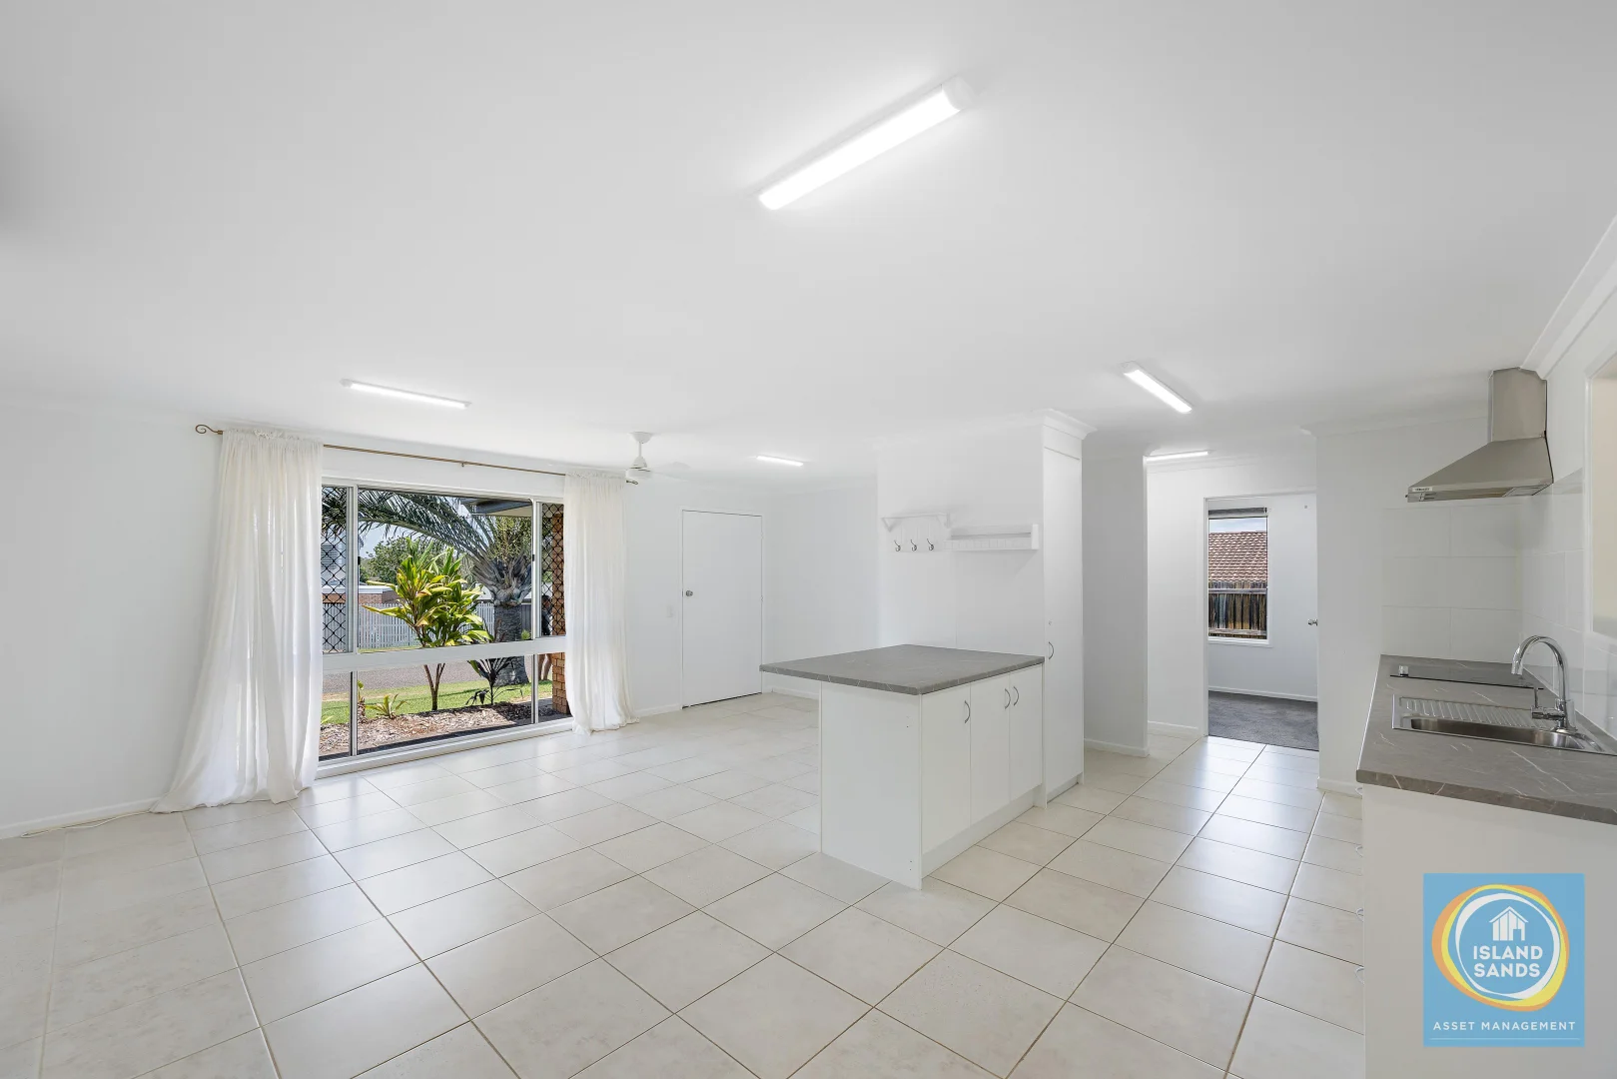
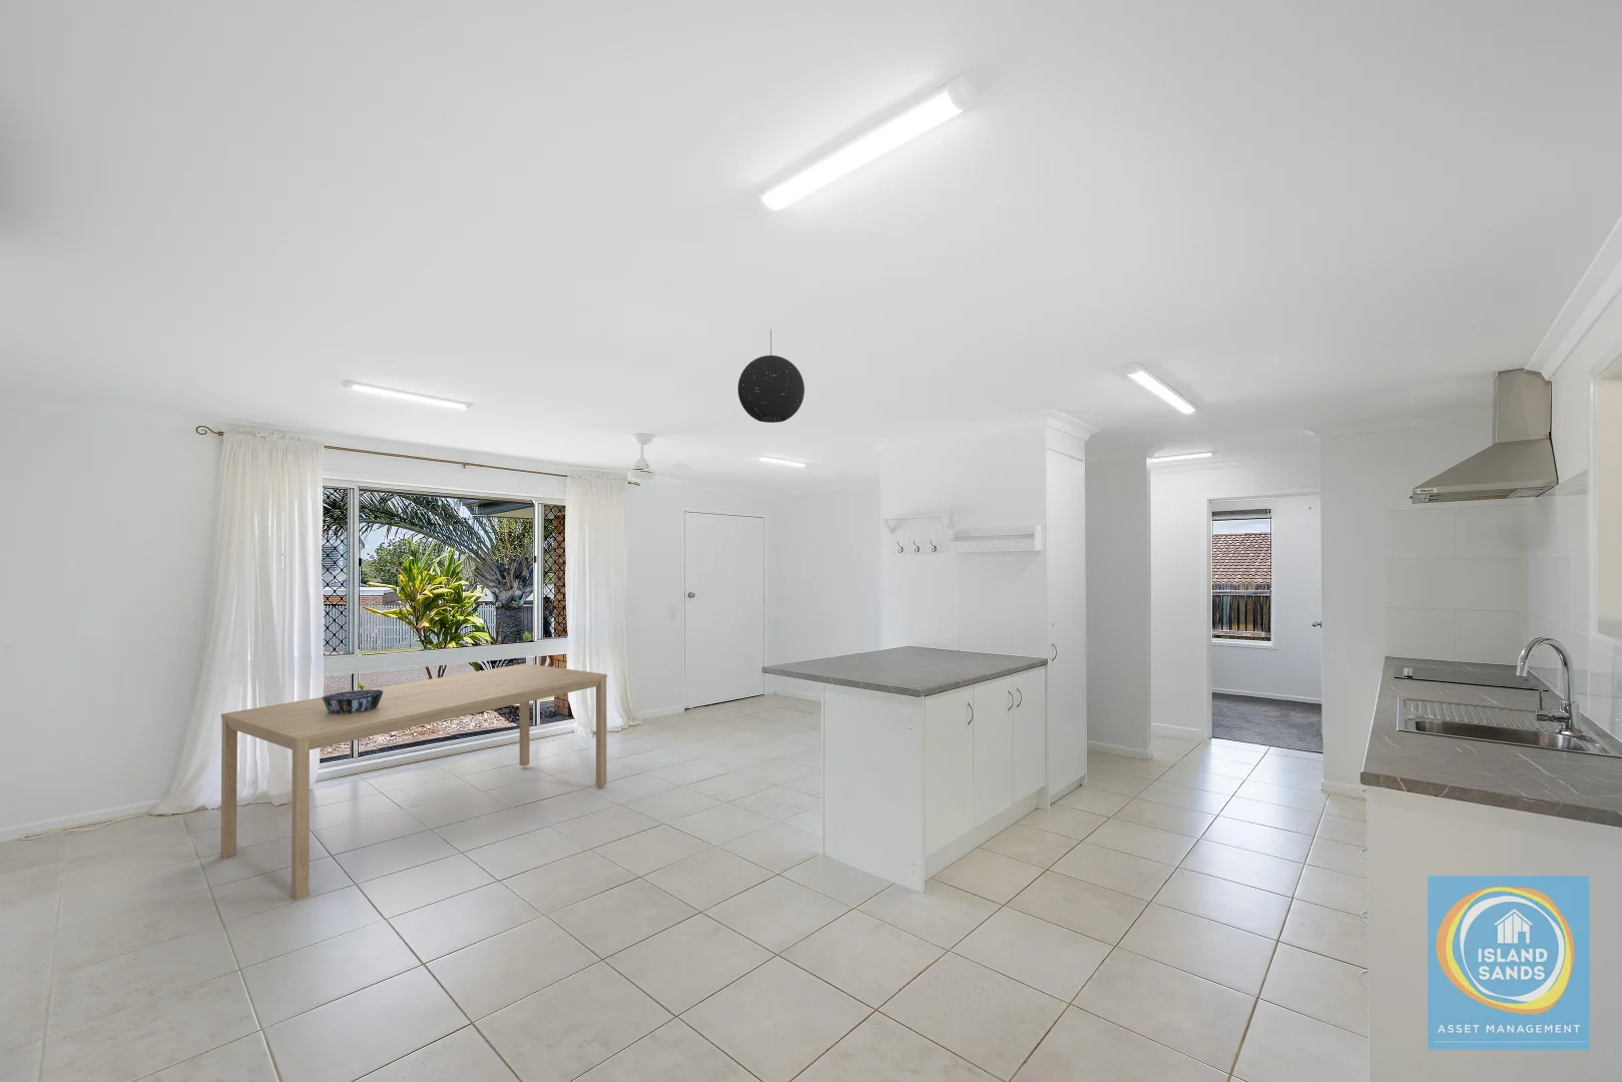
+ pendant light [738,328,806,424]
+ decorative bowl [321,688,384,714]
+ dining table [220,662,609,902]
